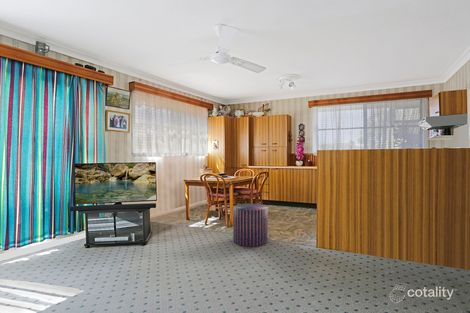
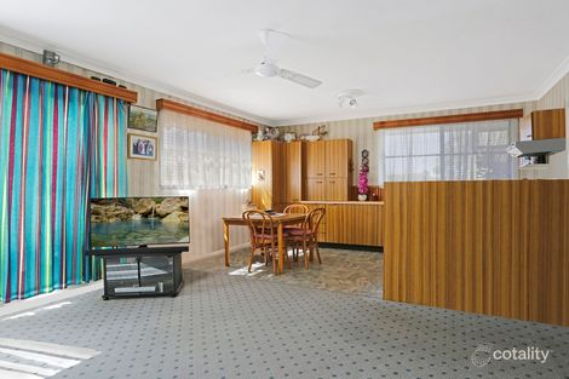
- stool [232,203,269,248]
